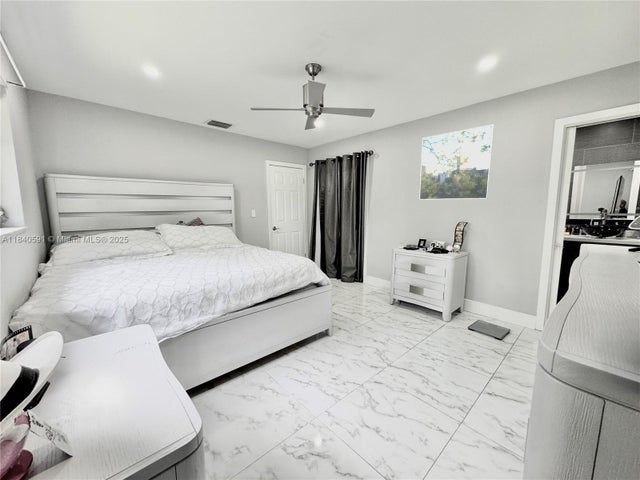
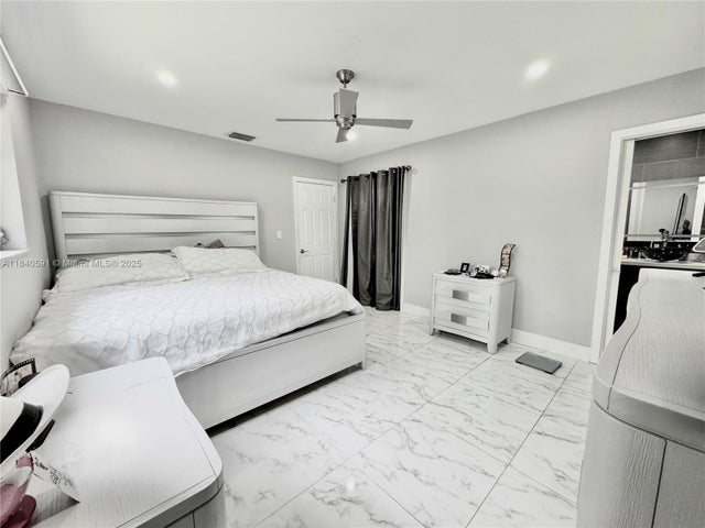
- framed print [418,123,495,201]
